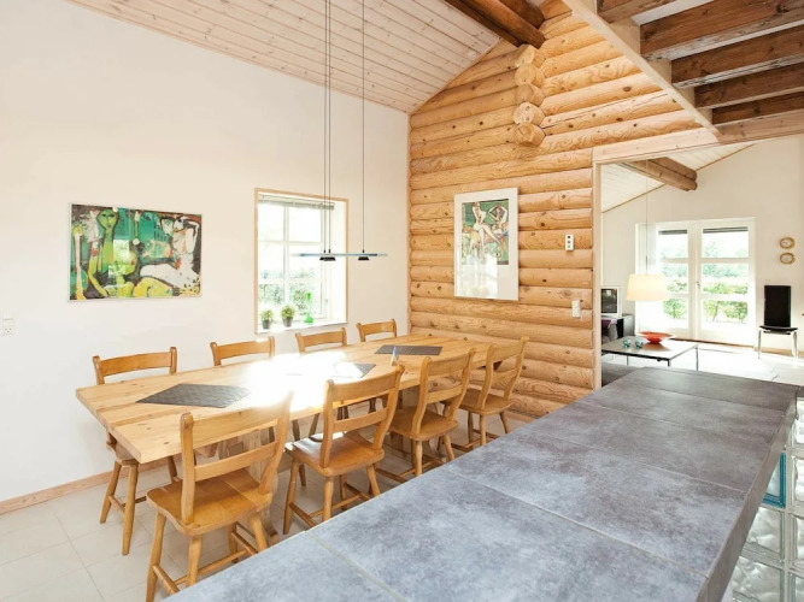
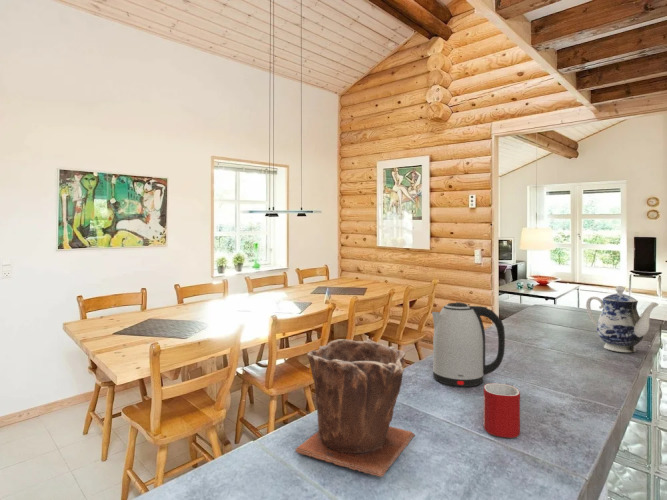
+ teapot [585,285,660,353]
+ plant pot [294,338,416,477]
+ kettle [431,301,506,387]
+ mug [482,382,521,439]
